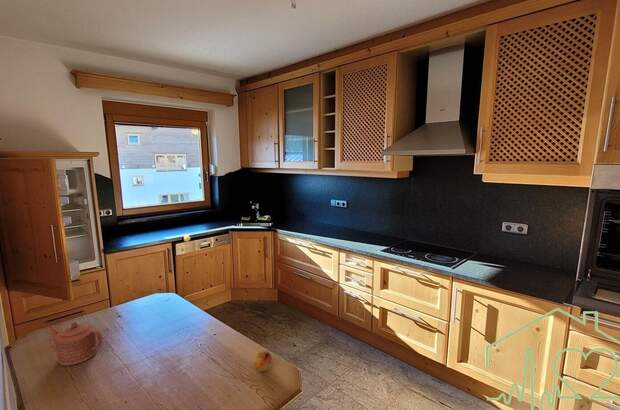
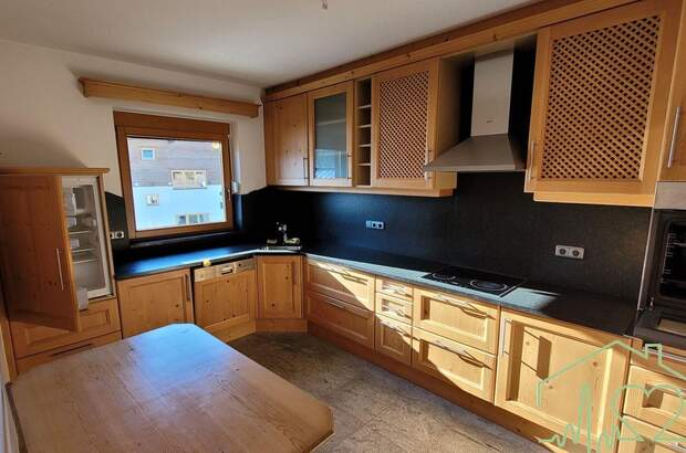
- fruit [253,350,273,372]
- teapot [47,321,103,366]
